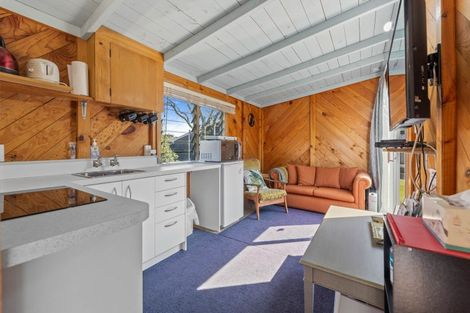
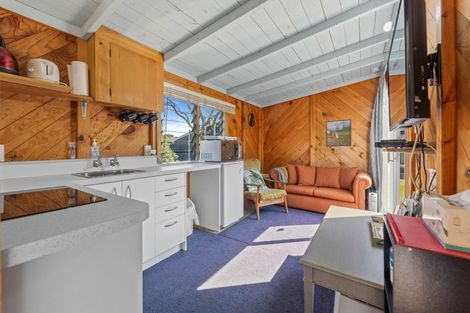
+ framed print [325,118,352,148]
